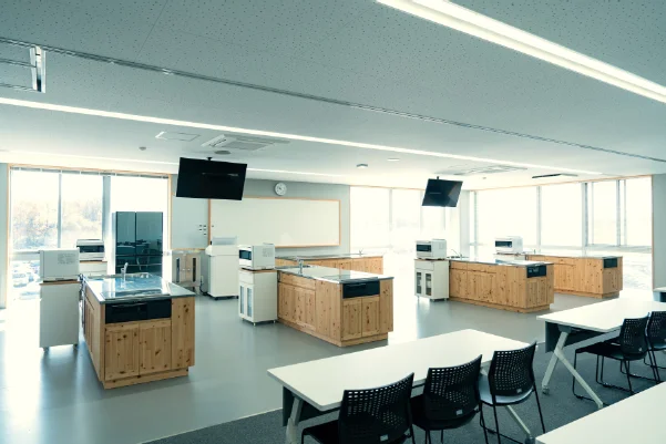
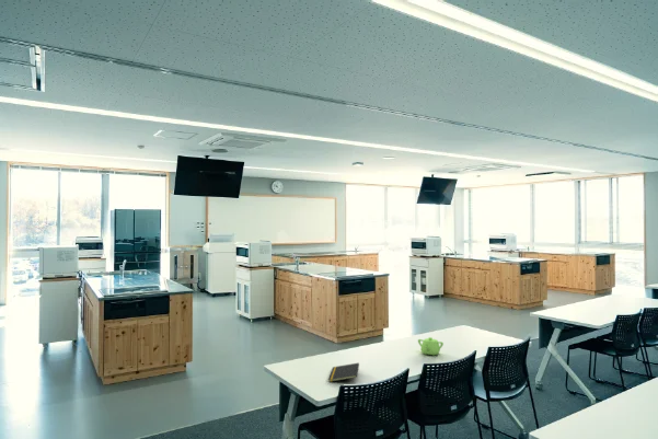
+ notepad [327,361,360,383]
+ teapot [417,336,445,356]
